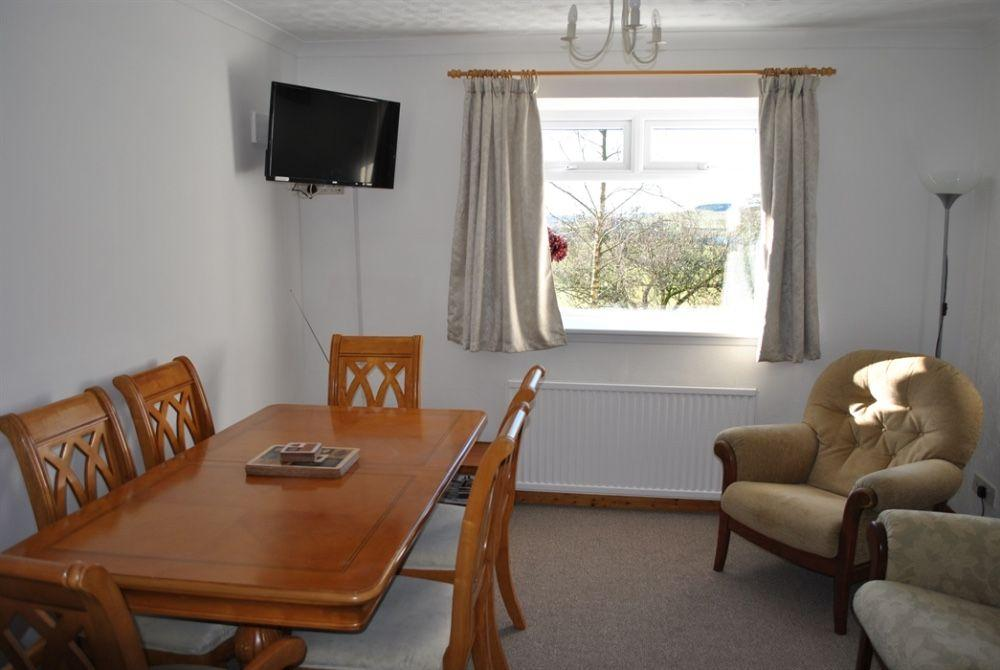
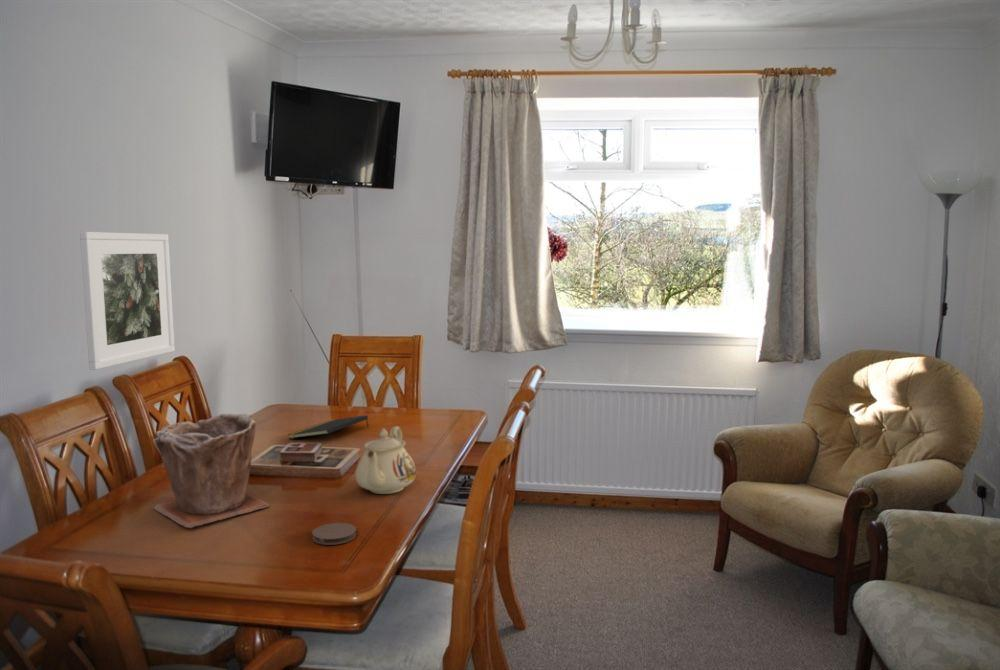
+ notepad [287,414,370,440]
+ plant pot [152,413,270,529]
+ teapot [354,425,417,495]
+ coaster [311,522,357,546]
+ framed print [79,231,176,371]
